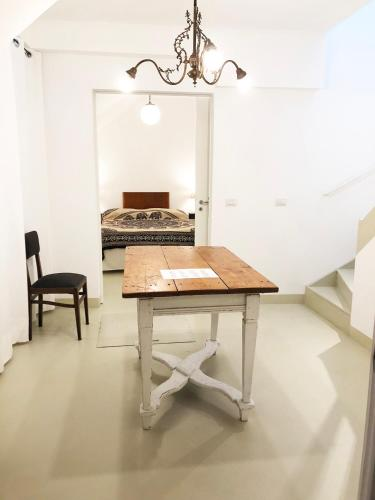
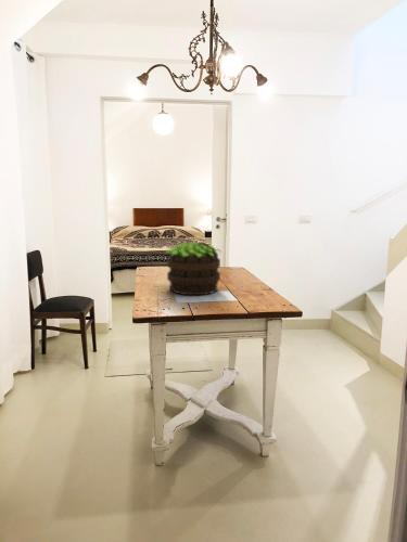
+ potted plant [165,241,221,296]
